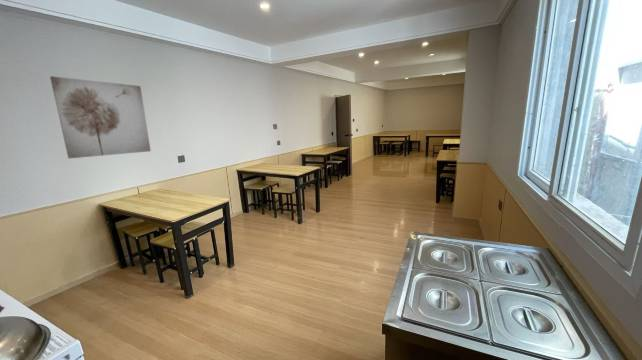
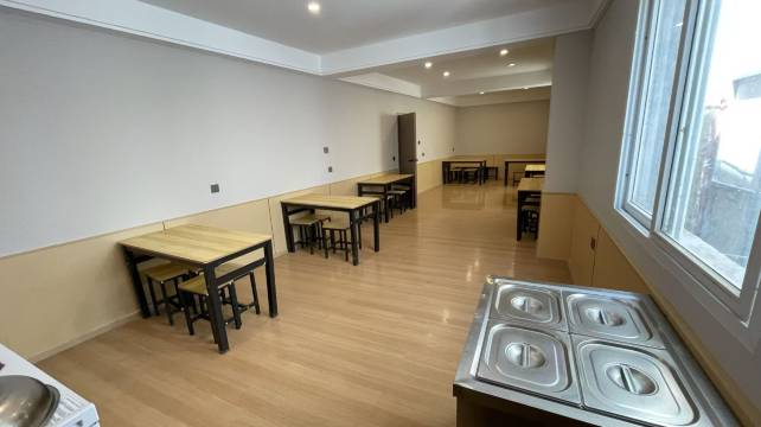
- wall art [49,75,152,159]
